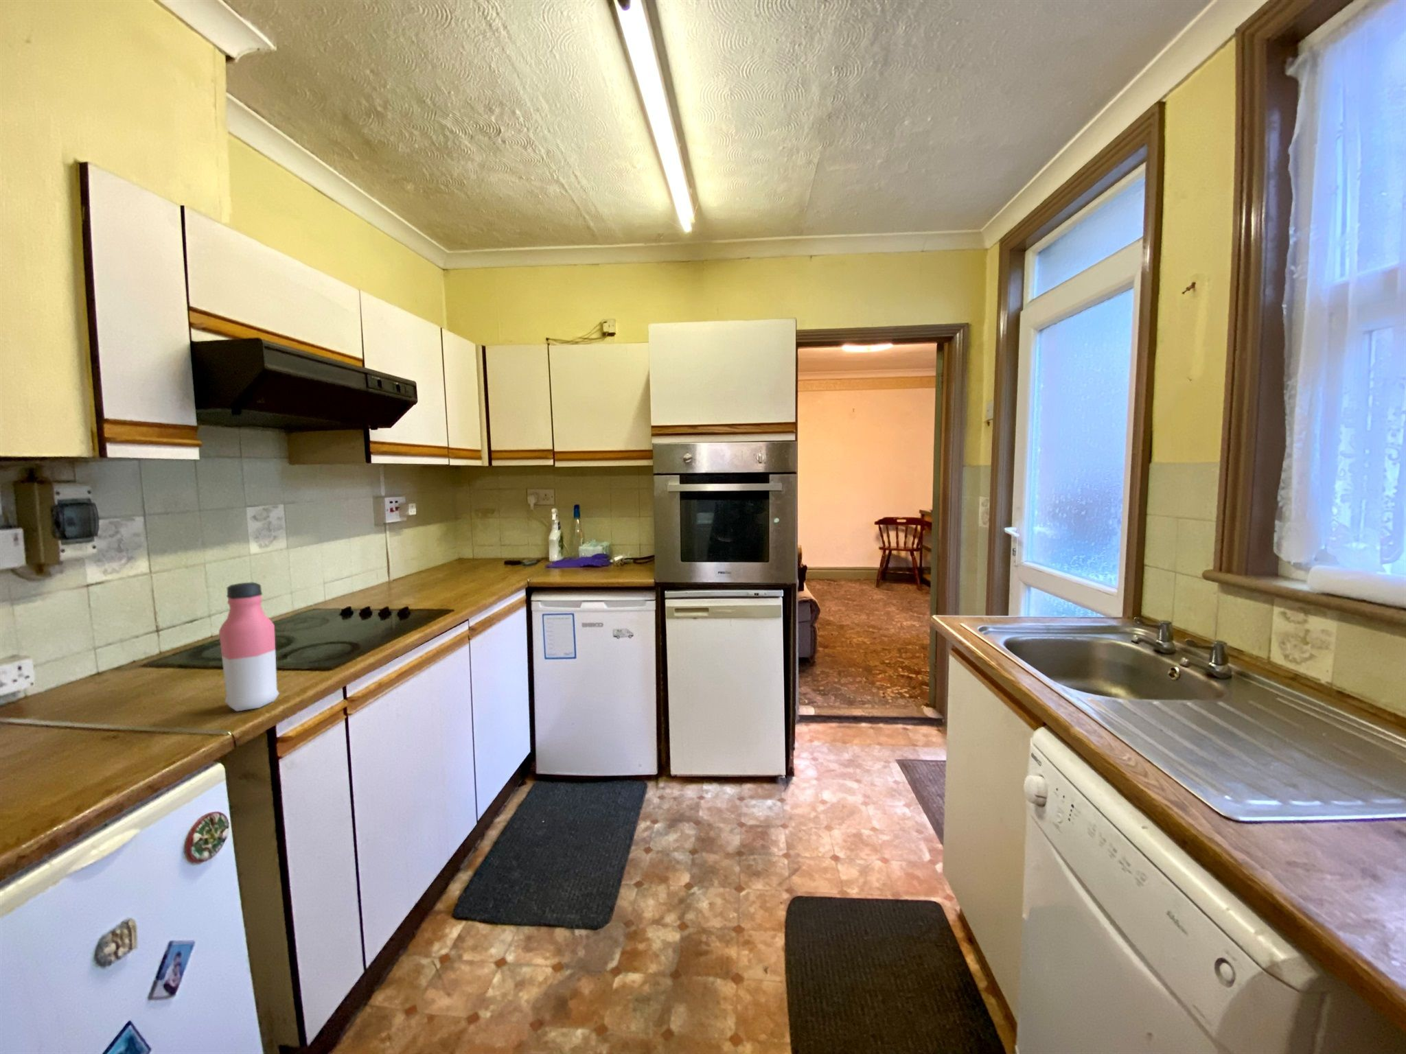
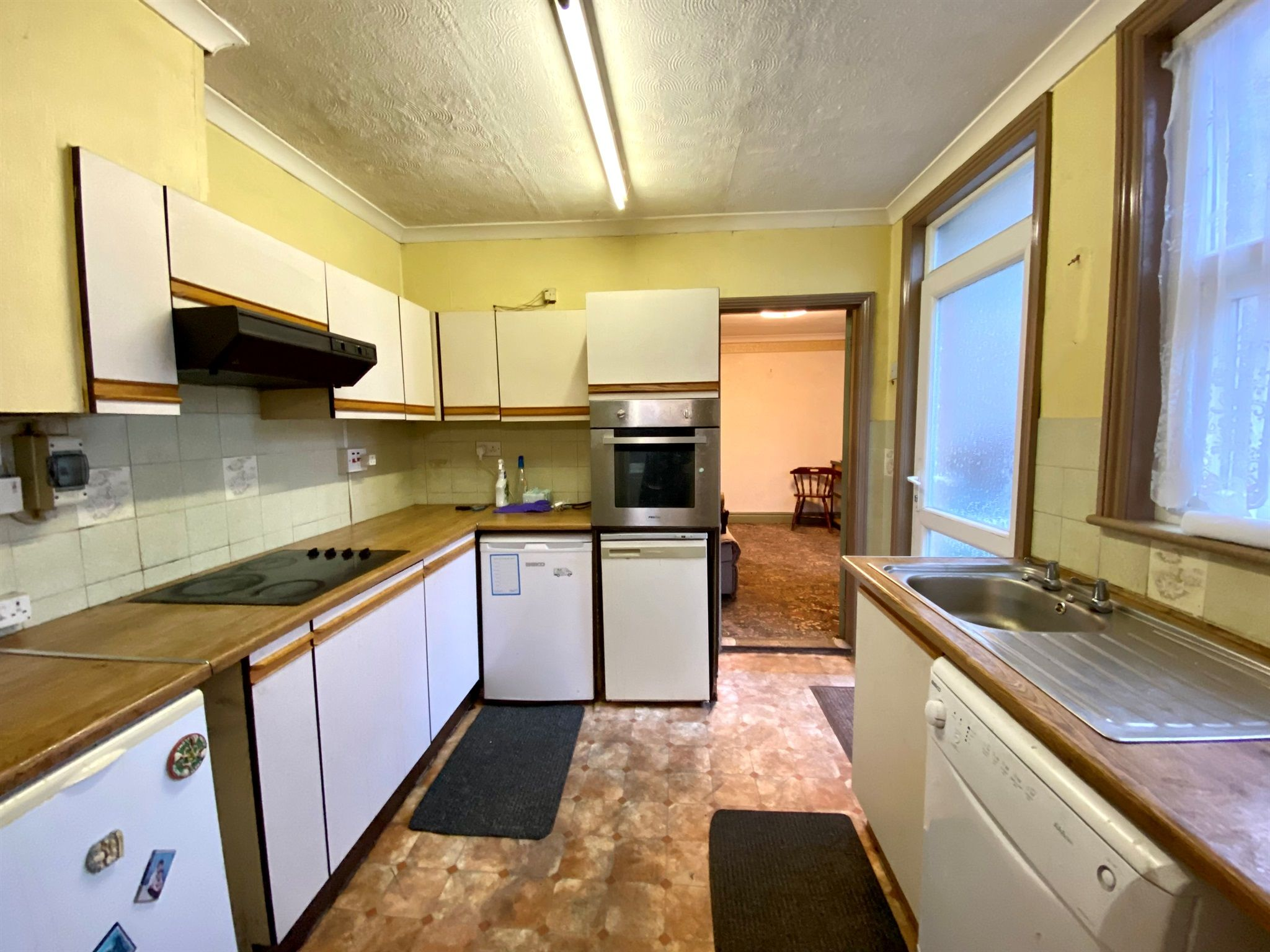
- water bottle [218,581,280,712]
